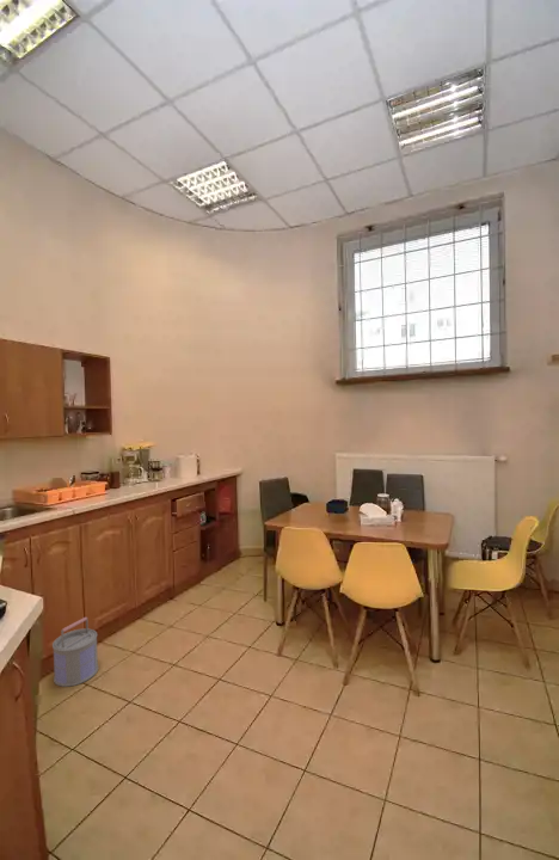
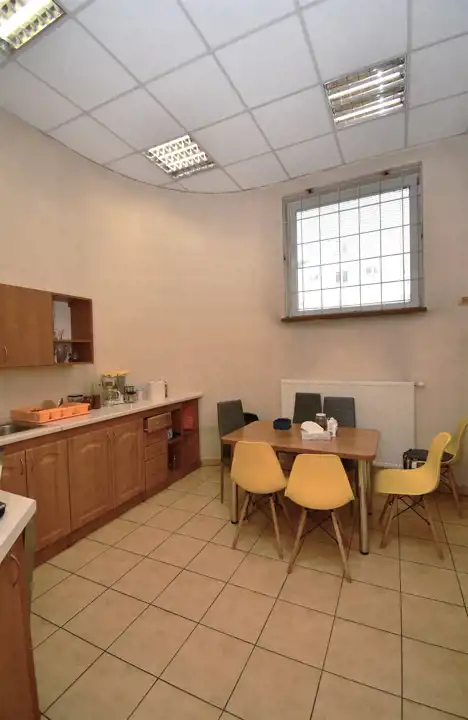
- bucket [51,616,99,688]
